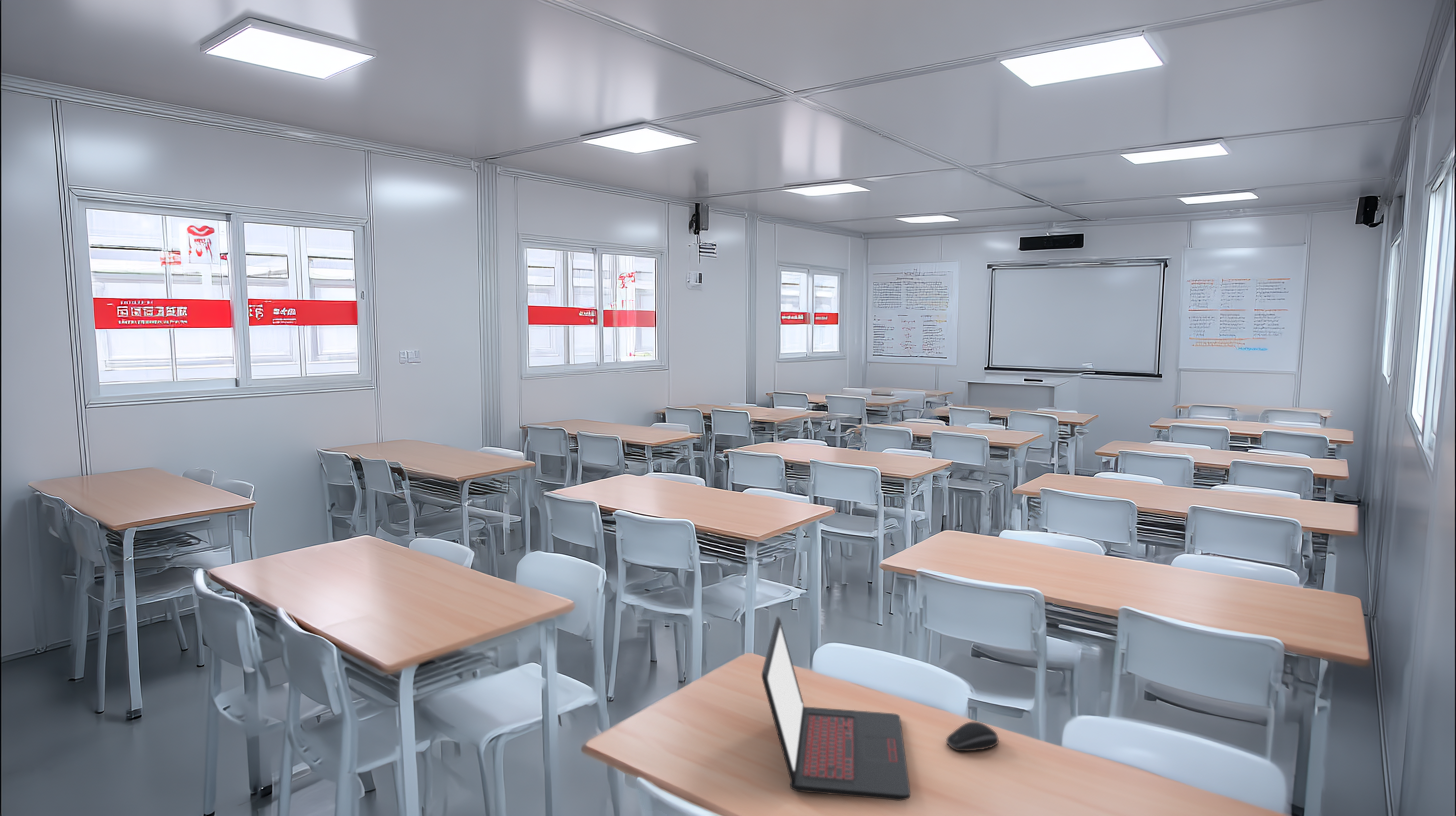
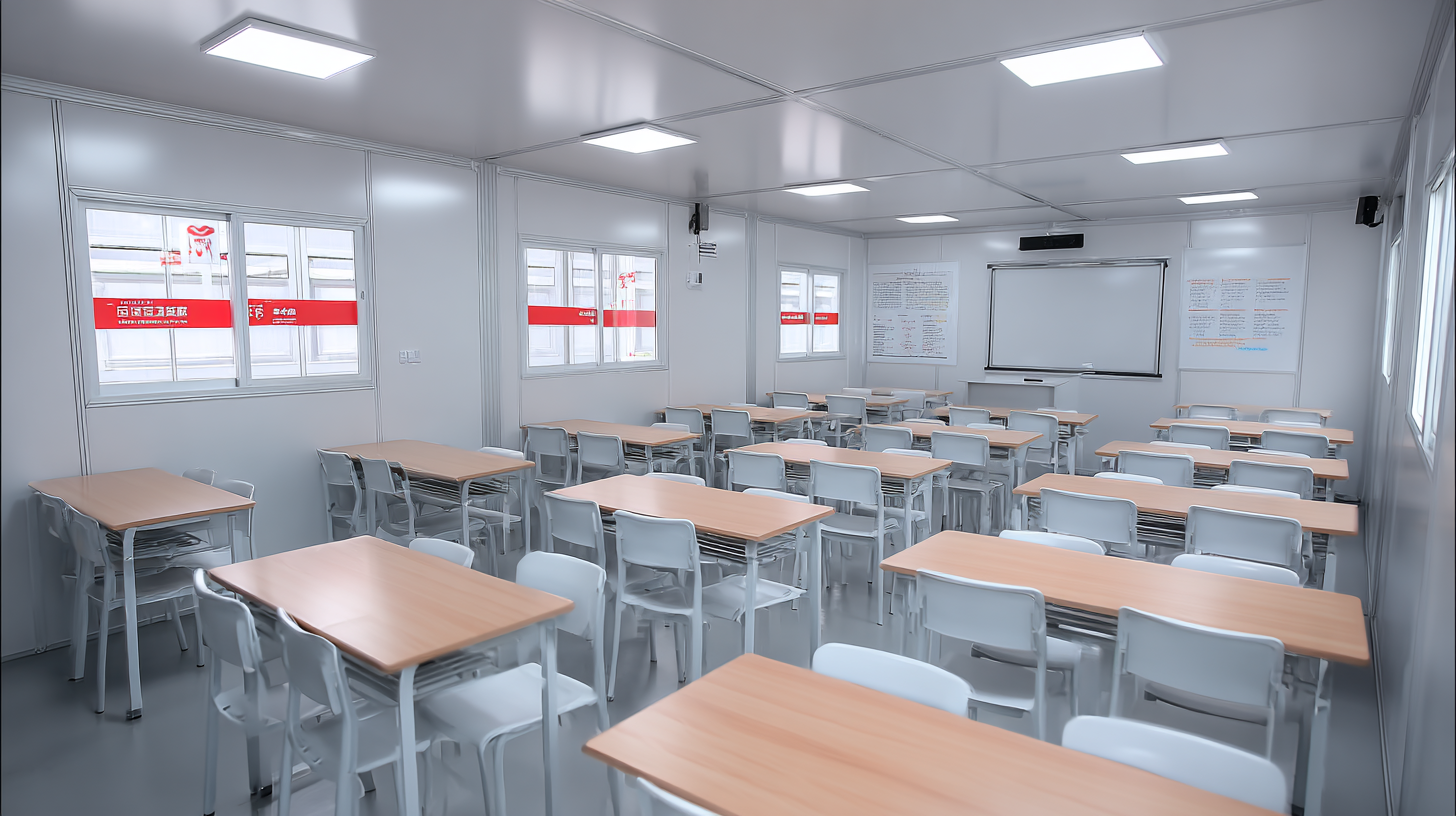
- laptop [761,615,911,802]
- computer mouse [945,721,1000,752]
